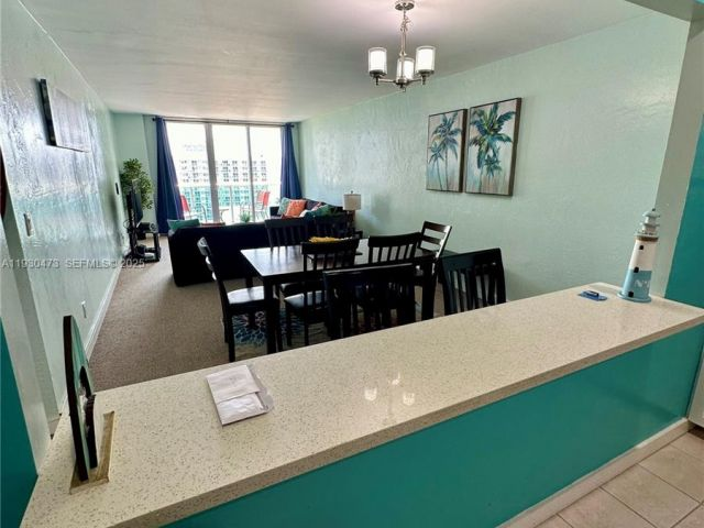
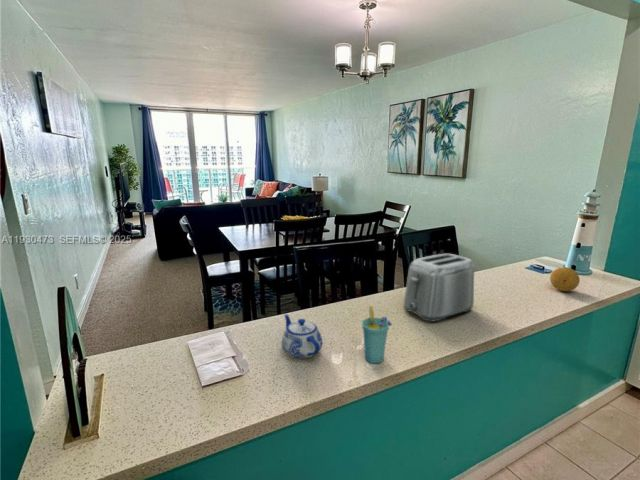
+ fruit [549,266,581,292]
+ toaster [403,253,475,323]
+ teapot [280,312,323,360]
+ cup [361,305,393,364]
